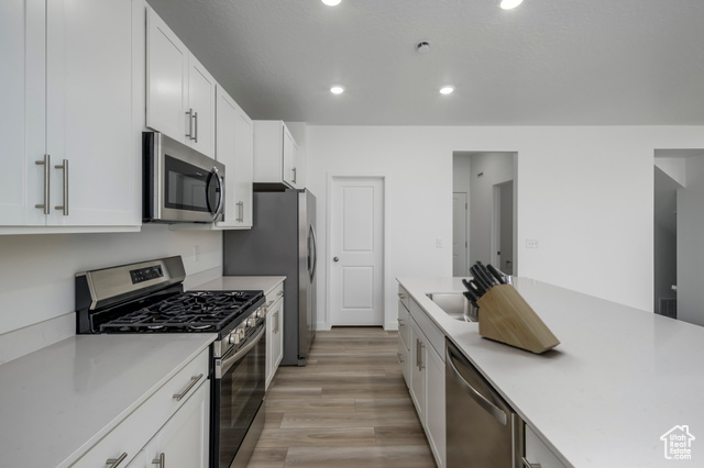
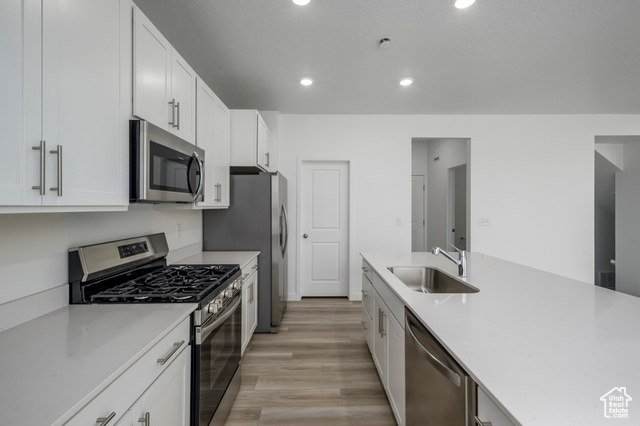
- knife block [461,259,562,354]
